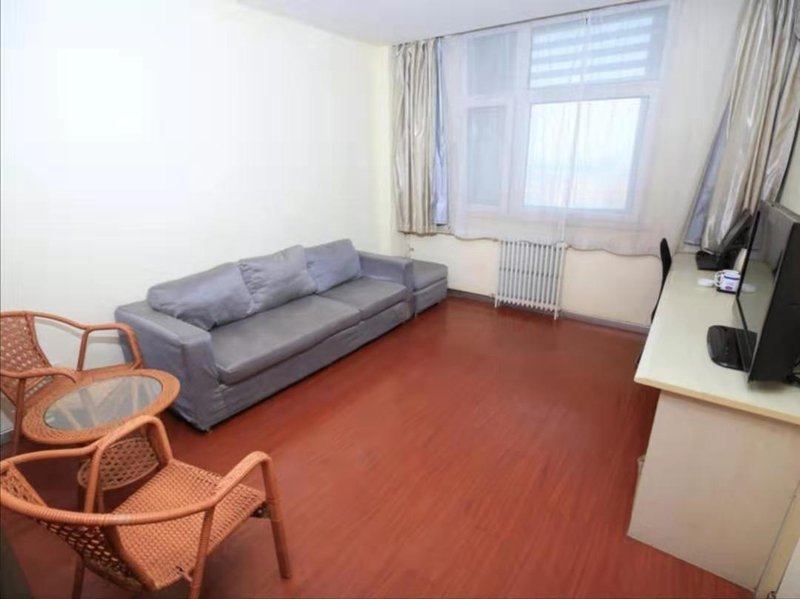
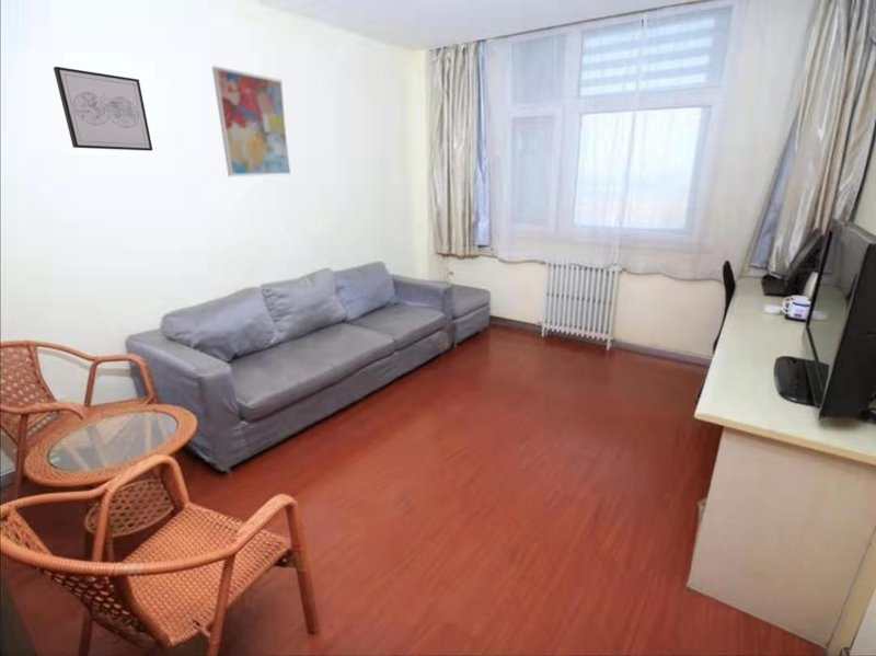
+ wall art [211,66,293,177]
+ wall art [53,66,153,152]
